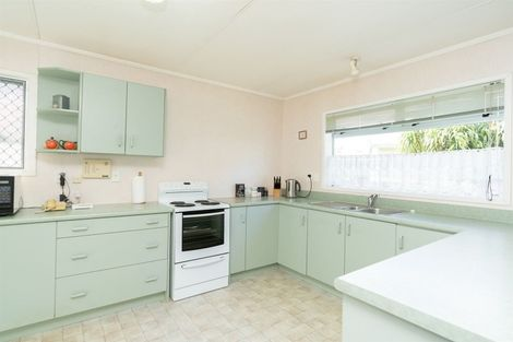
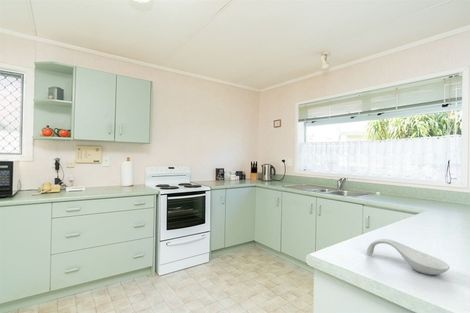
+ spoon rest [366,238,451,276]
